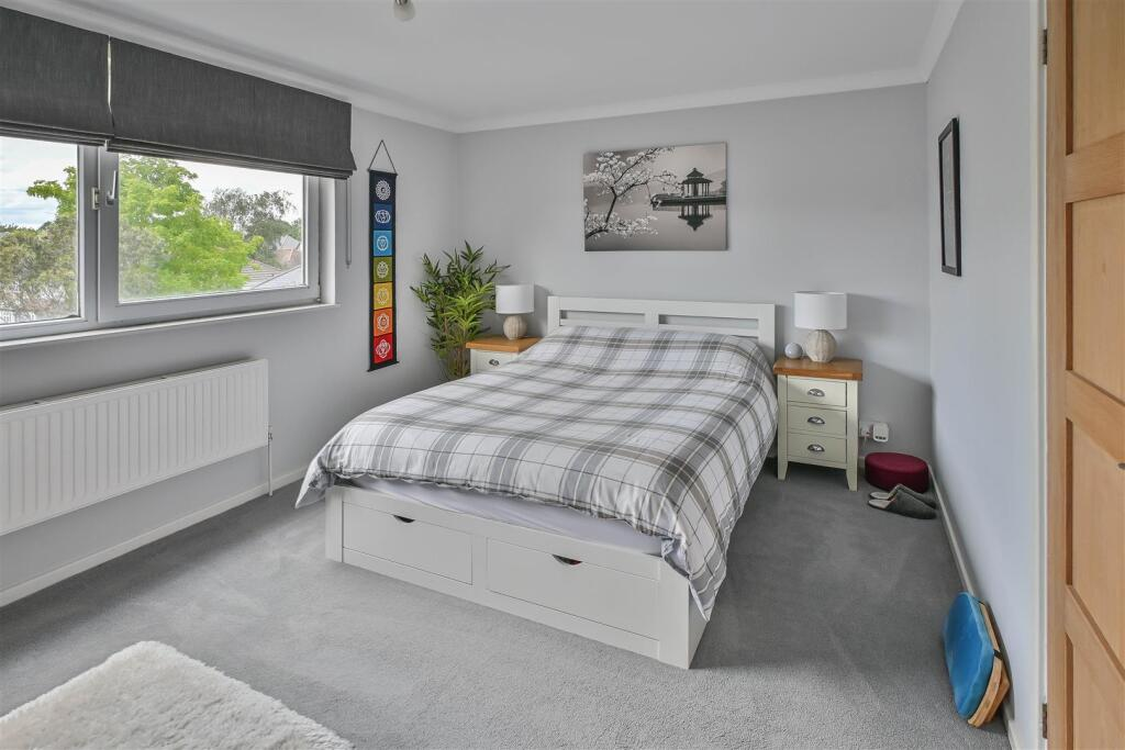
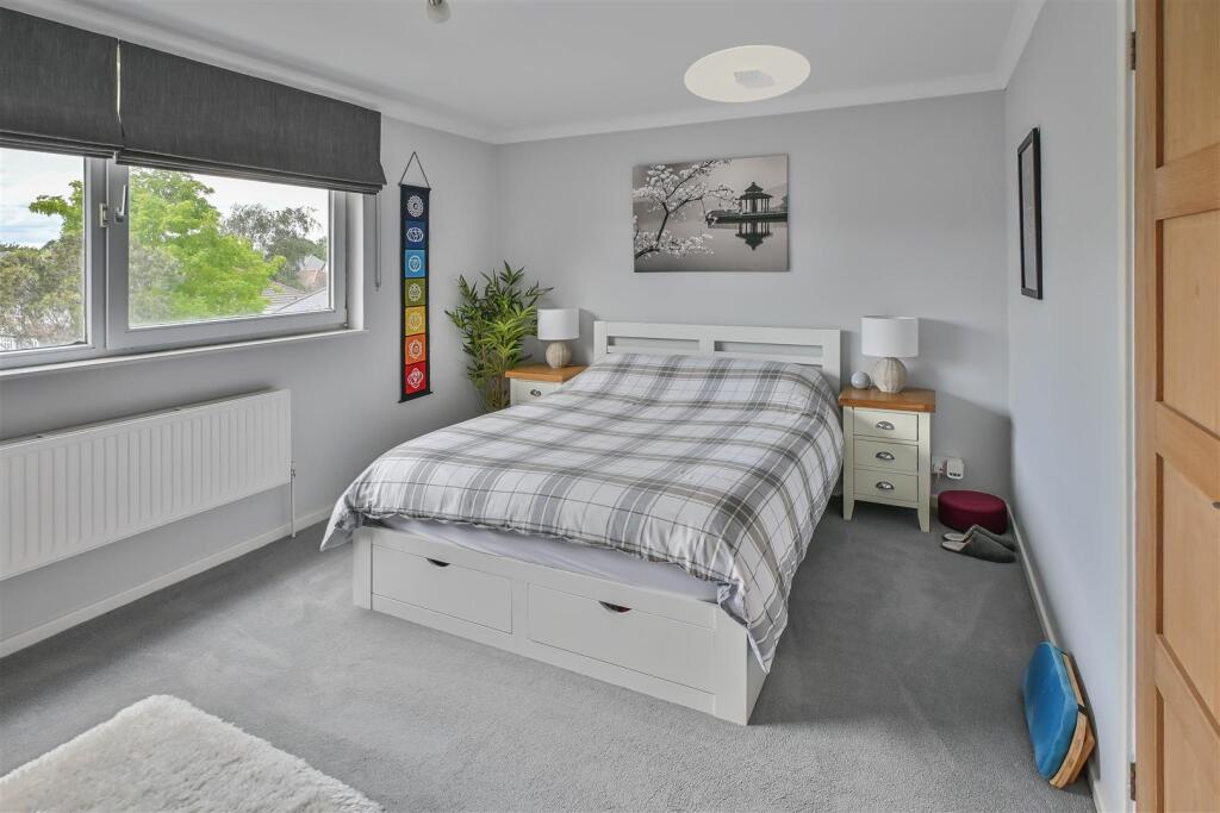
+ ceiling light [683,44,811,104]
